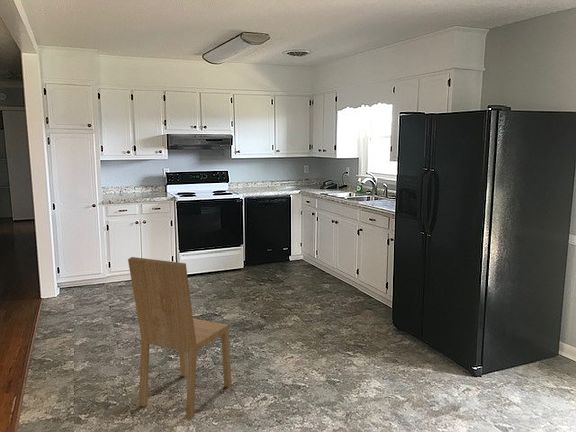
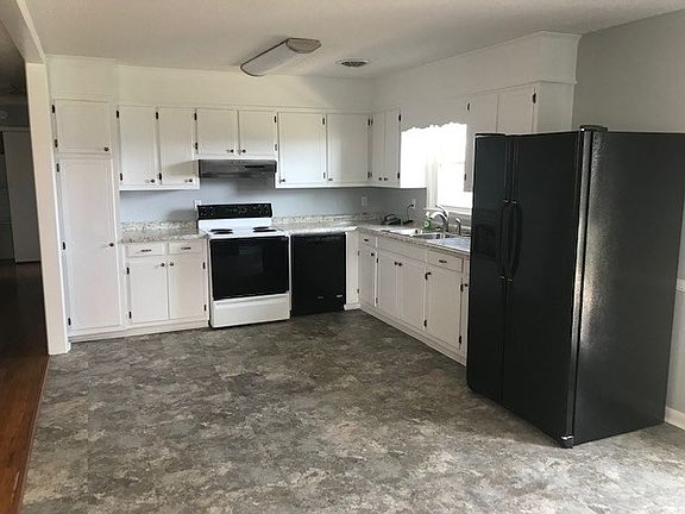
- dining chair [127,256,233,421]
